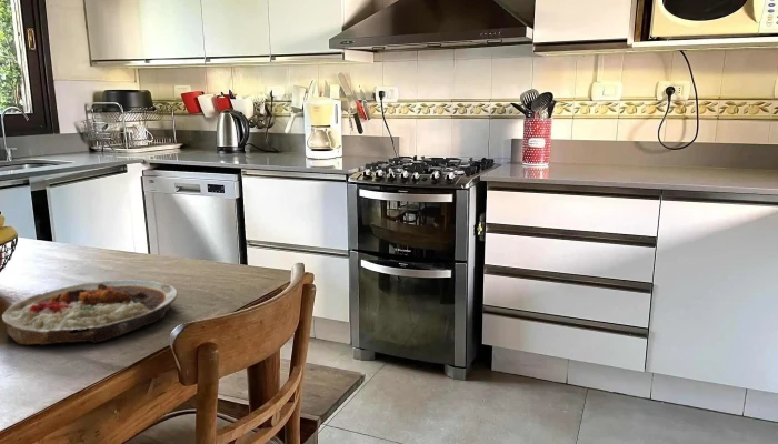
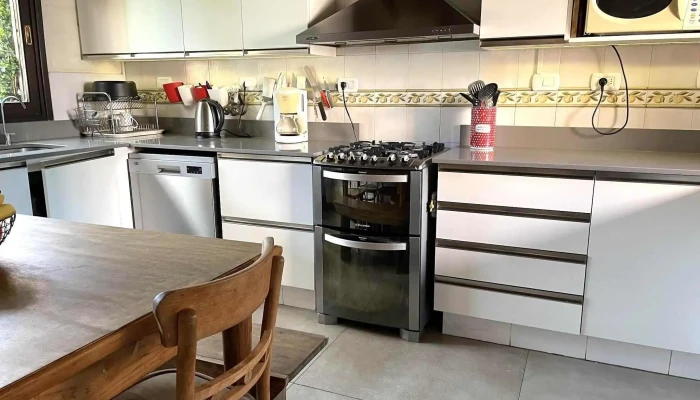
- plate [1,279,179,345]
